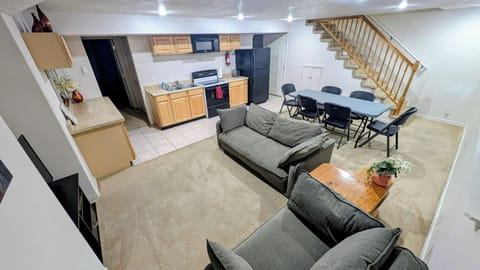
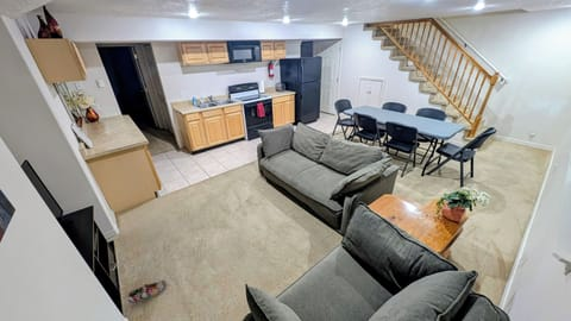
+ shoe [126,279,168,306]
